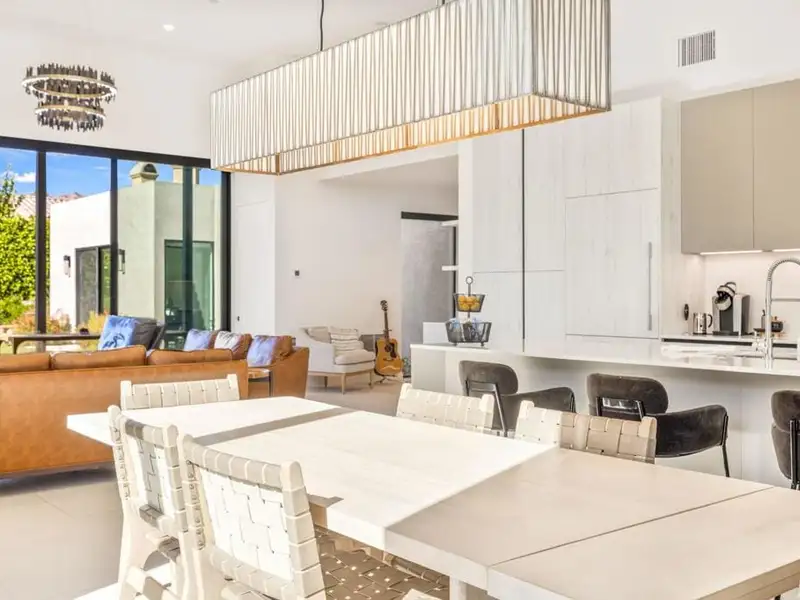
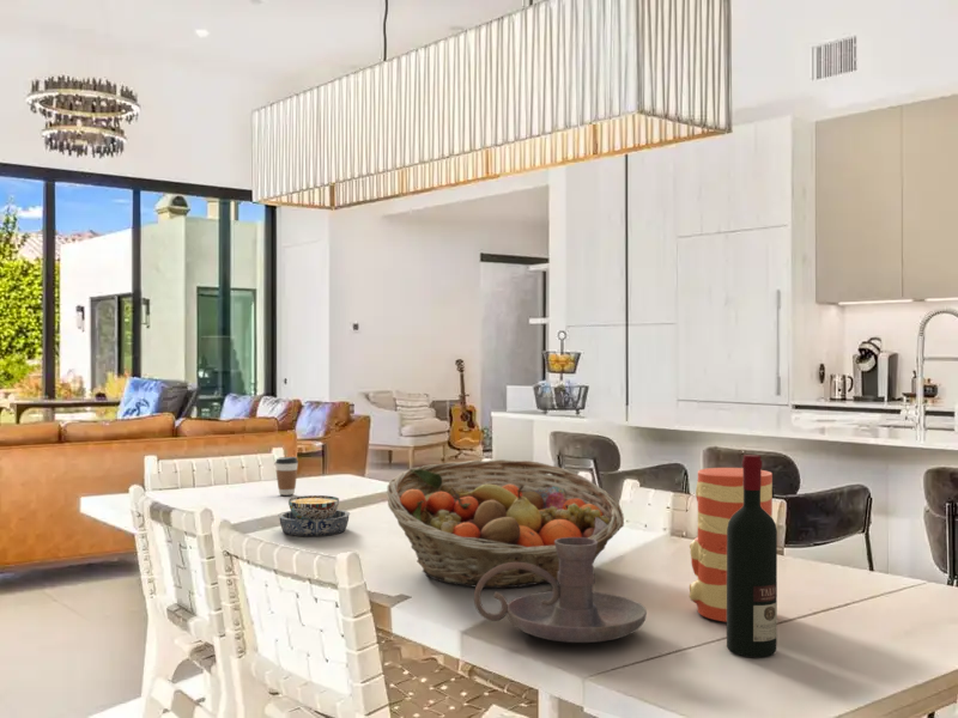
+ vase [689,467,774,623]
+ candle holder [473,537,648,644]
+ alcohol [726,454,778,658]
+ fruit basket [386,458,625,589]
+ bowl [277,494,351,537]
+ coffee cup [274,456,299,497]
